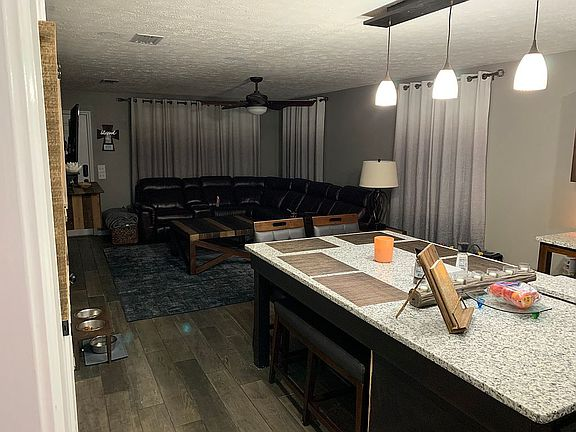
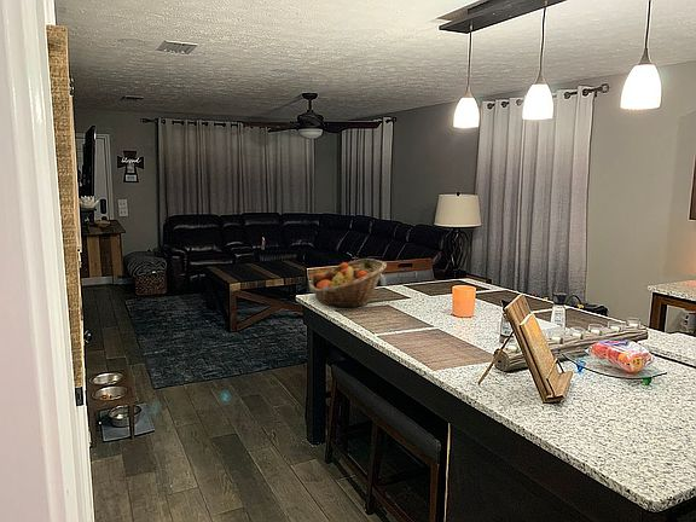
+ fruit basket [308,257,388,309]
